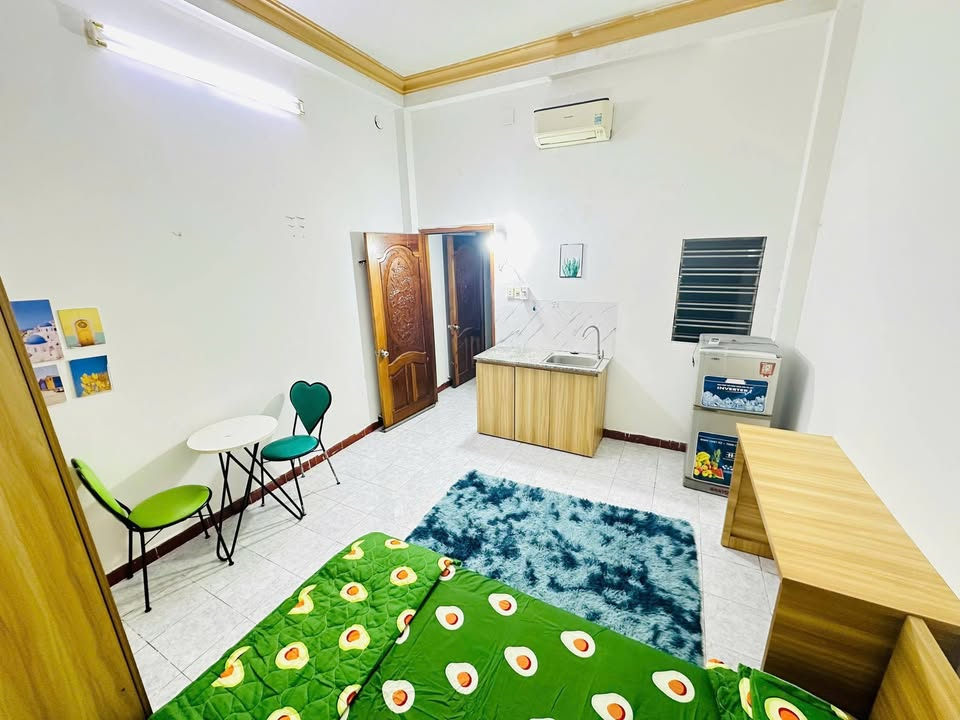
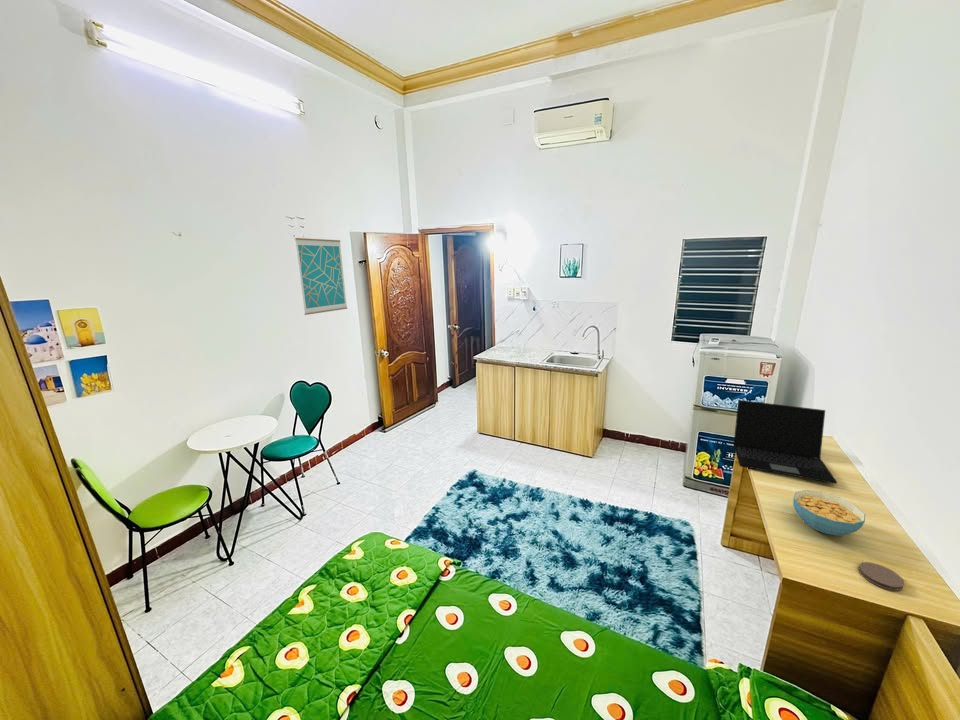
+ coaster [858,561,905,592]
+ cereal bowl [792,489,866,537]
+ laptop [733,399,838,485]
+ wall art [294,237,348,316]
